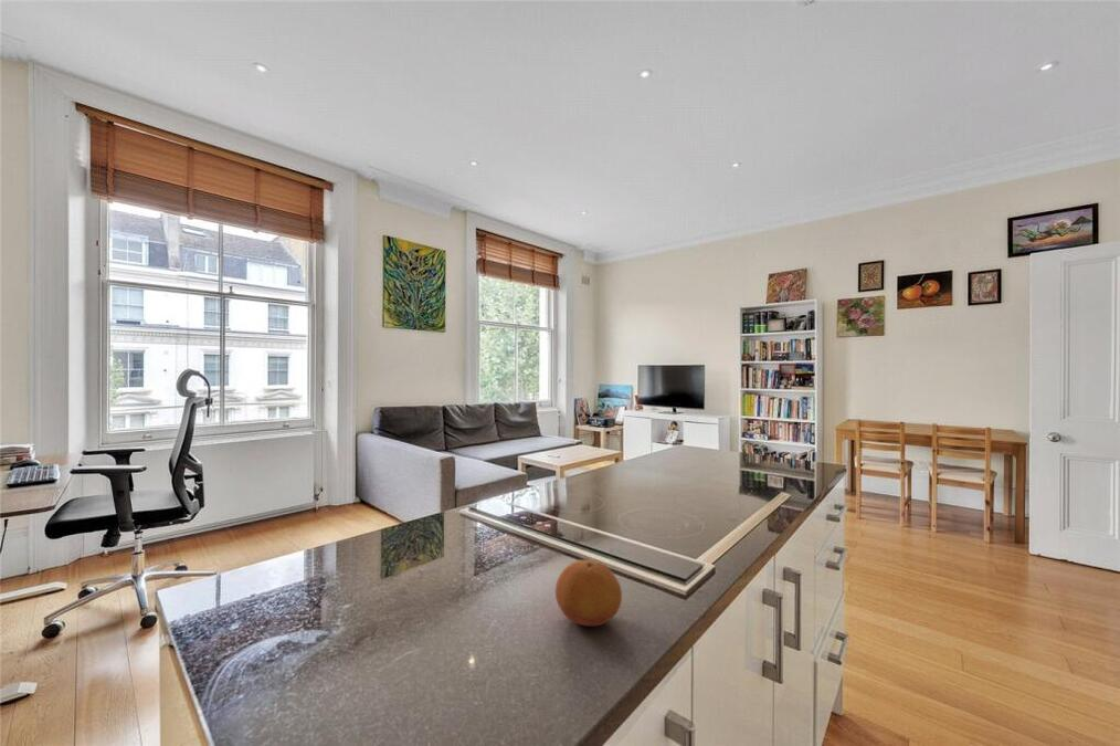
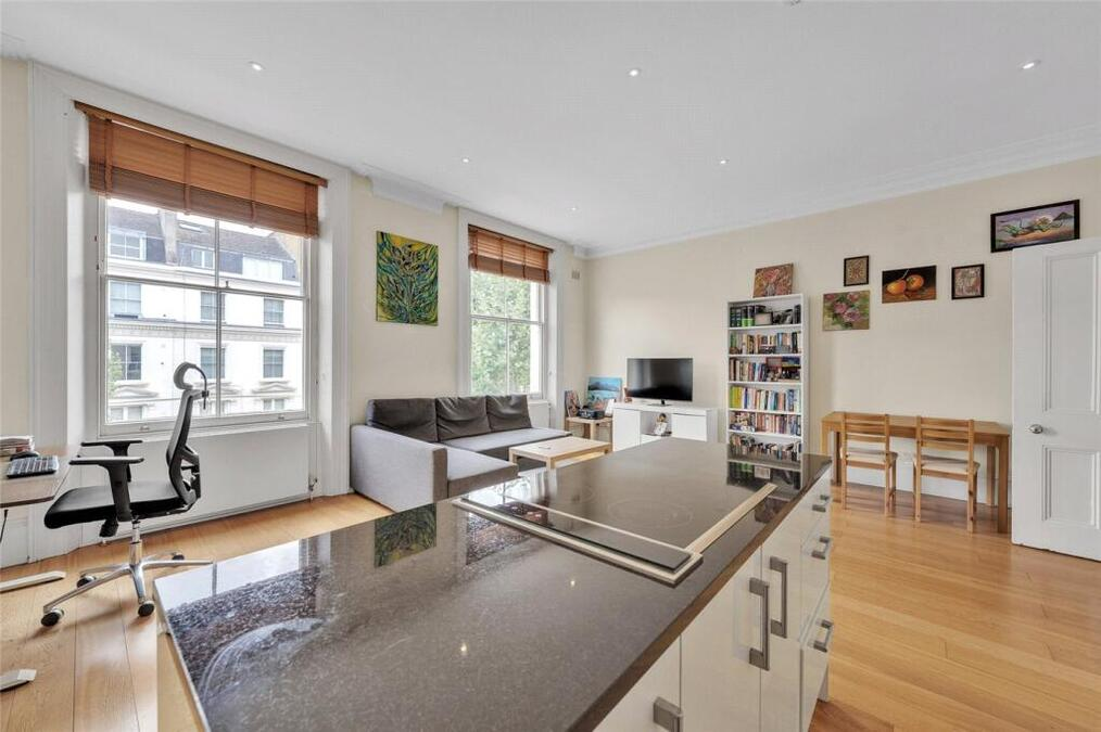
- fruit [554,559,623,628]
